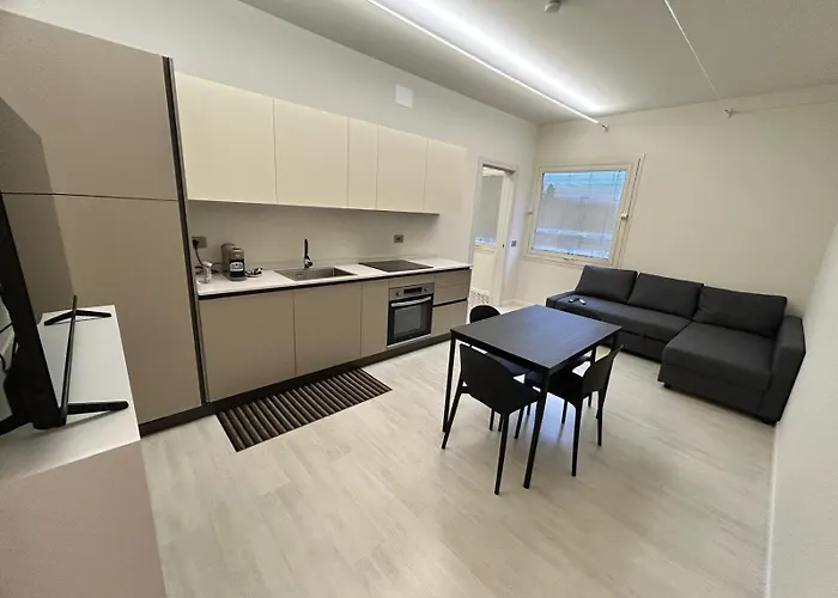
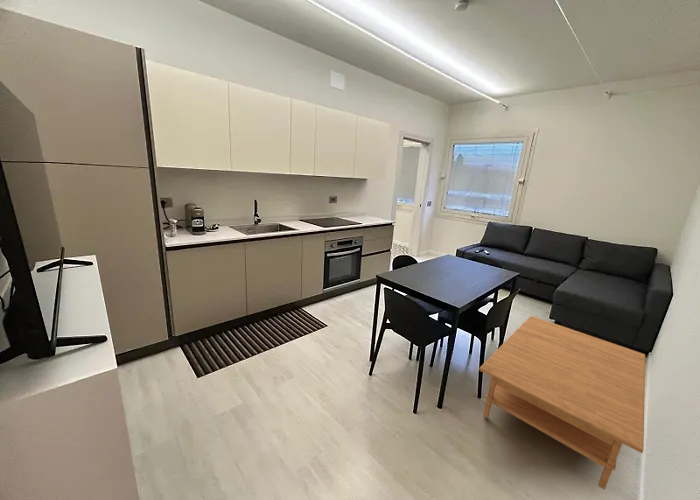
+ coffee table [478,315,646,491]
